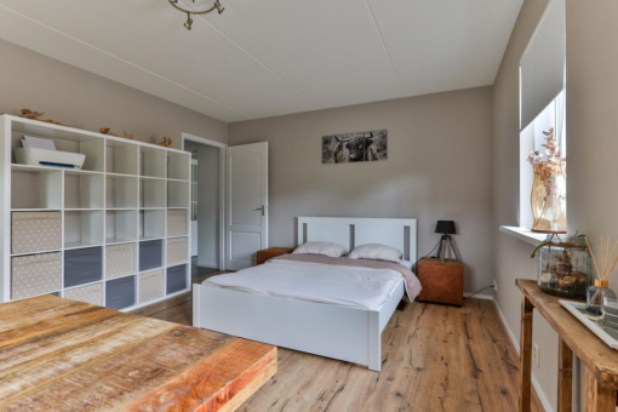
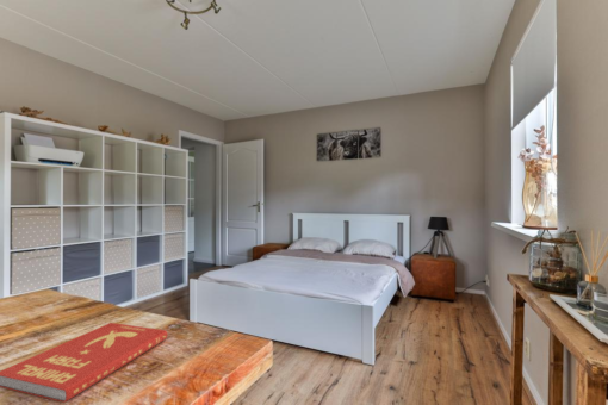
+ book [0,322,168,404]
